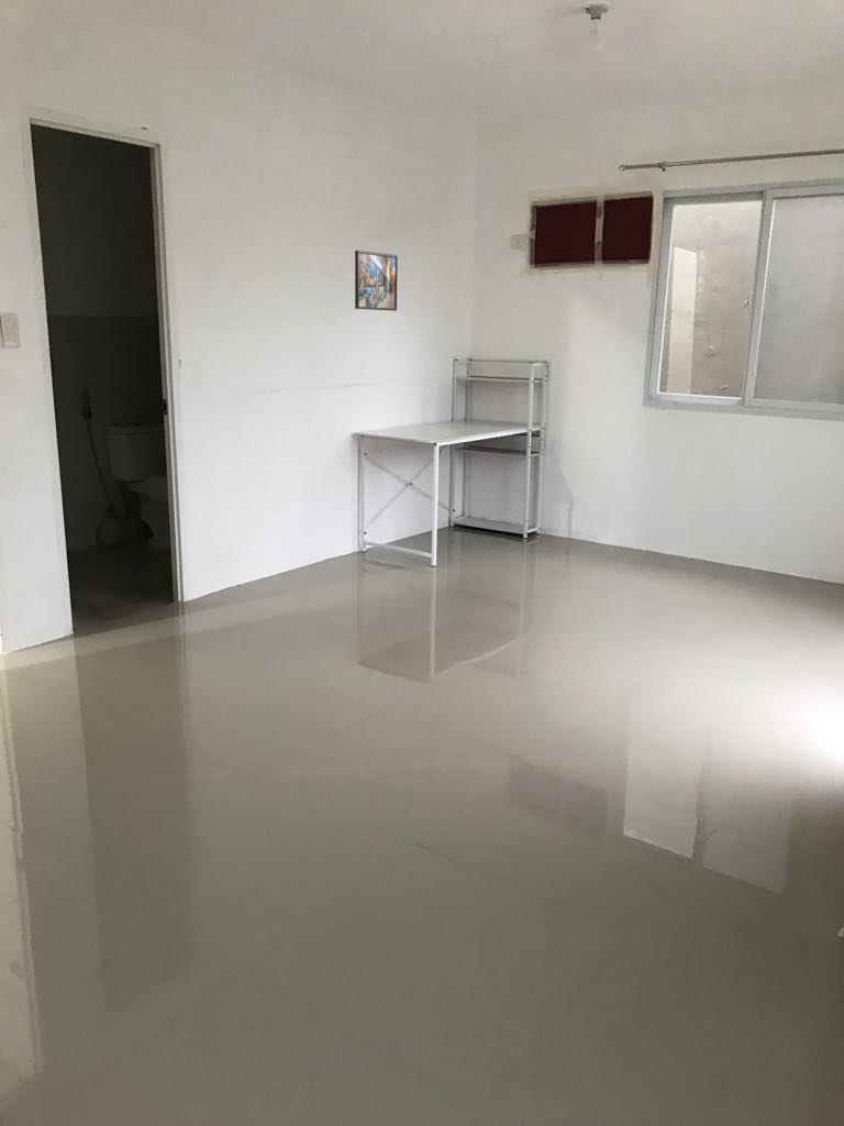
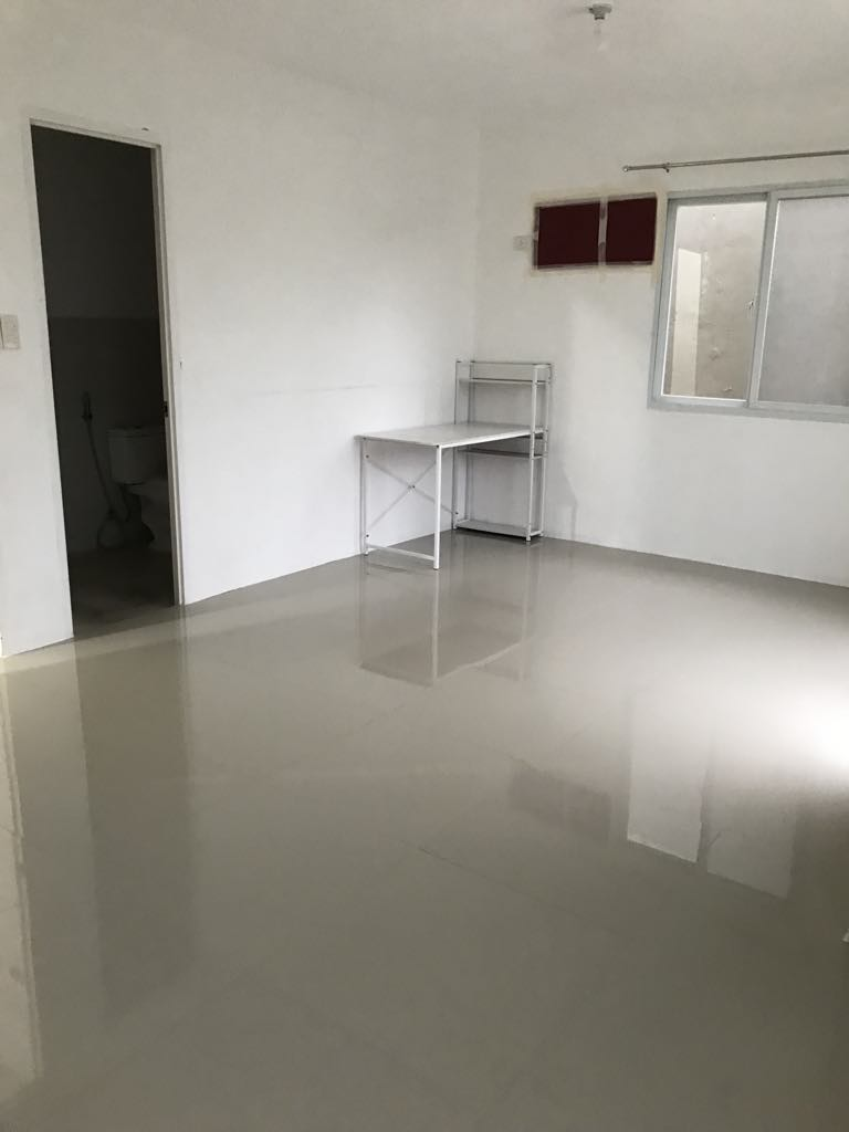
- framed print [354,250,399,312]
